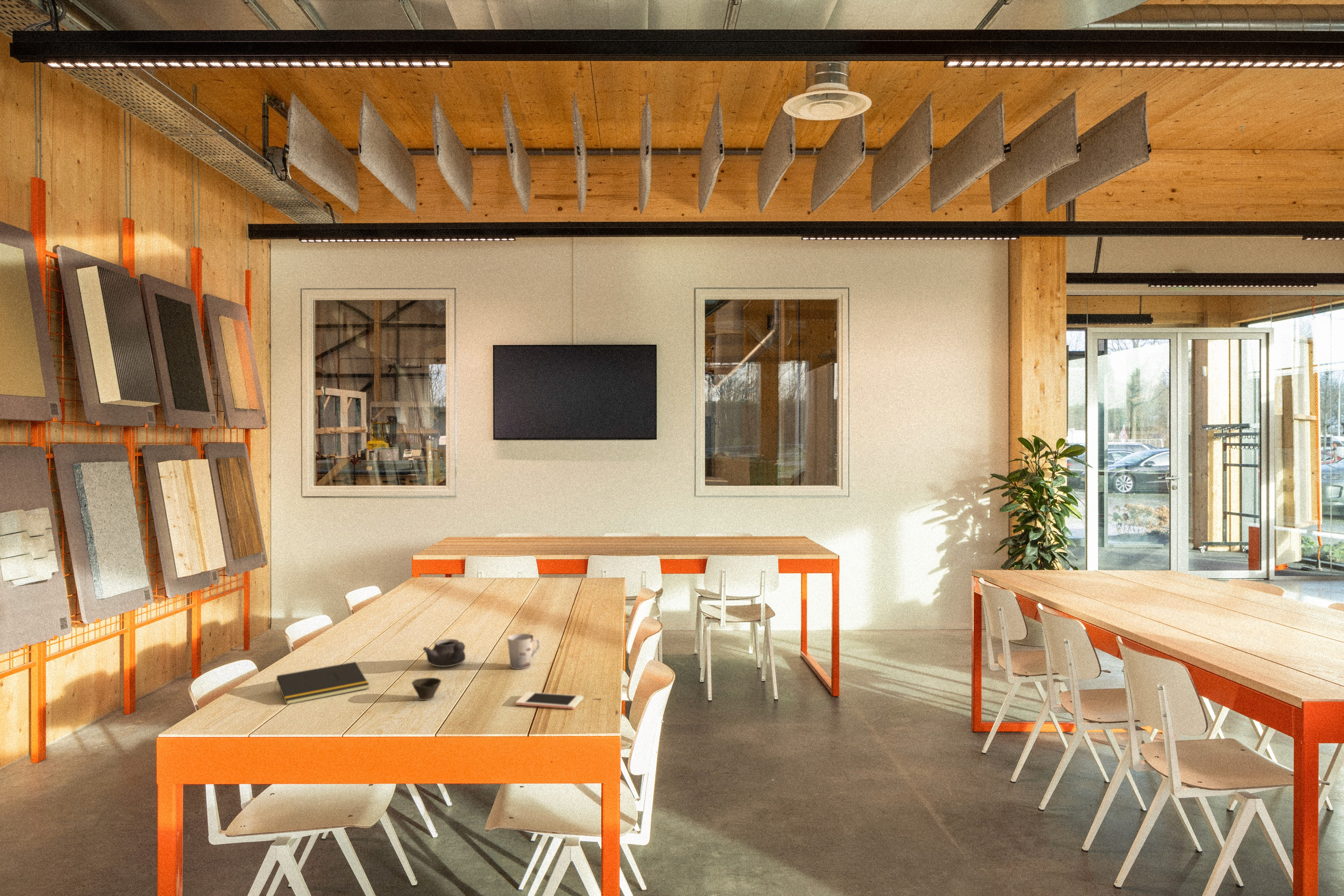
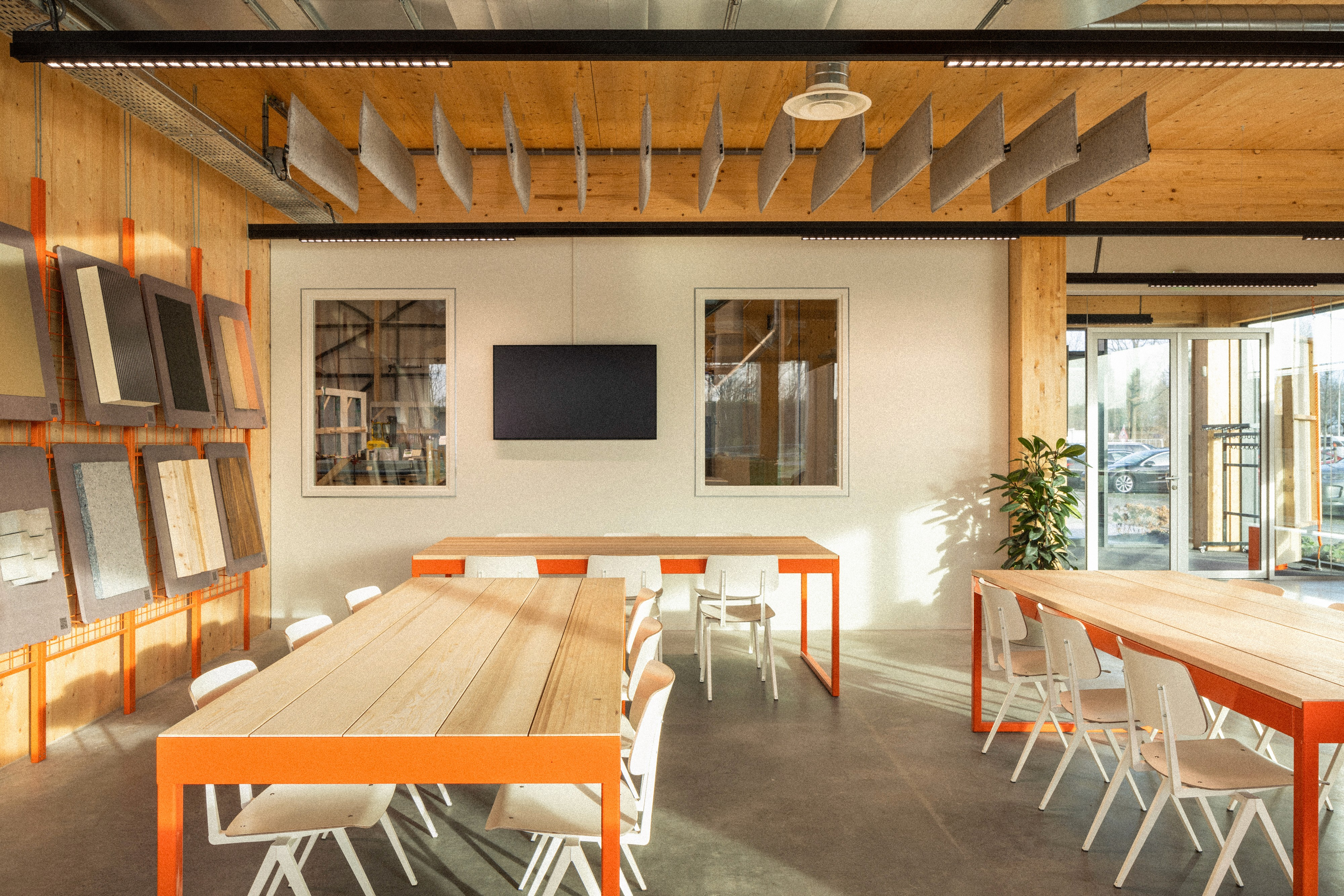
- cell phone [515,692,583,710]
- teapot [423,639,466,667]
- cup [507,633,540,669]
- cup [411,677,442,701]
- notepad [274,661,369,705]
